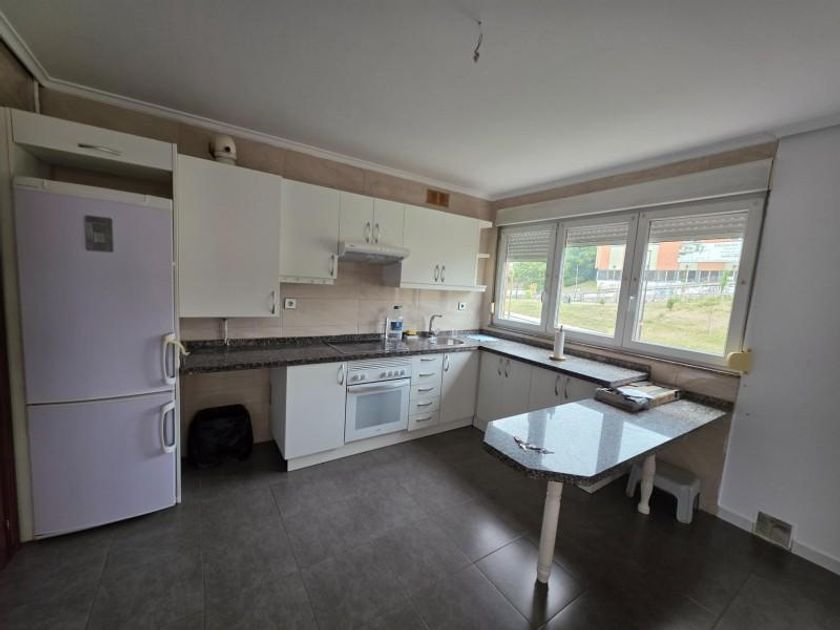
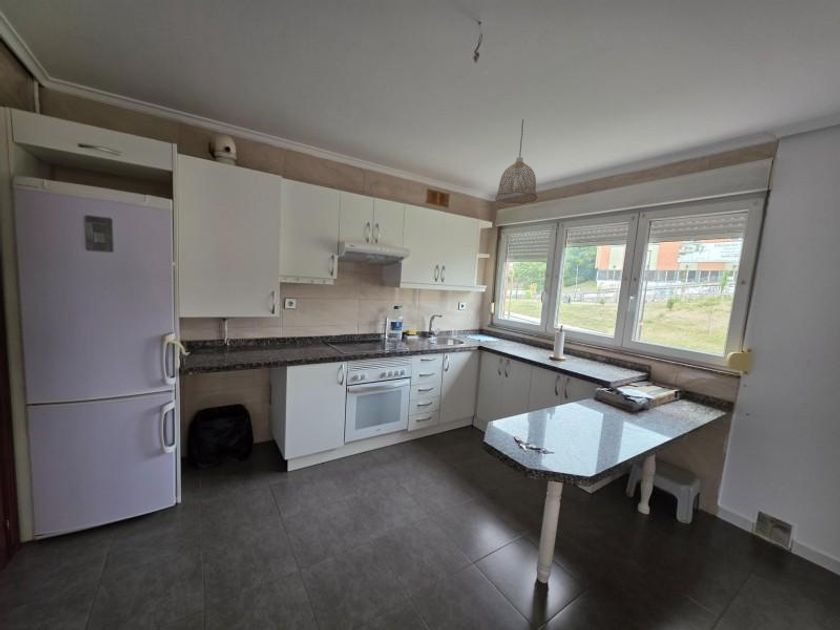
+ pendant lamp [494,118,538,205]
